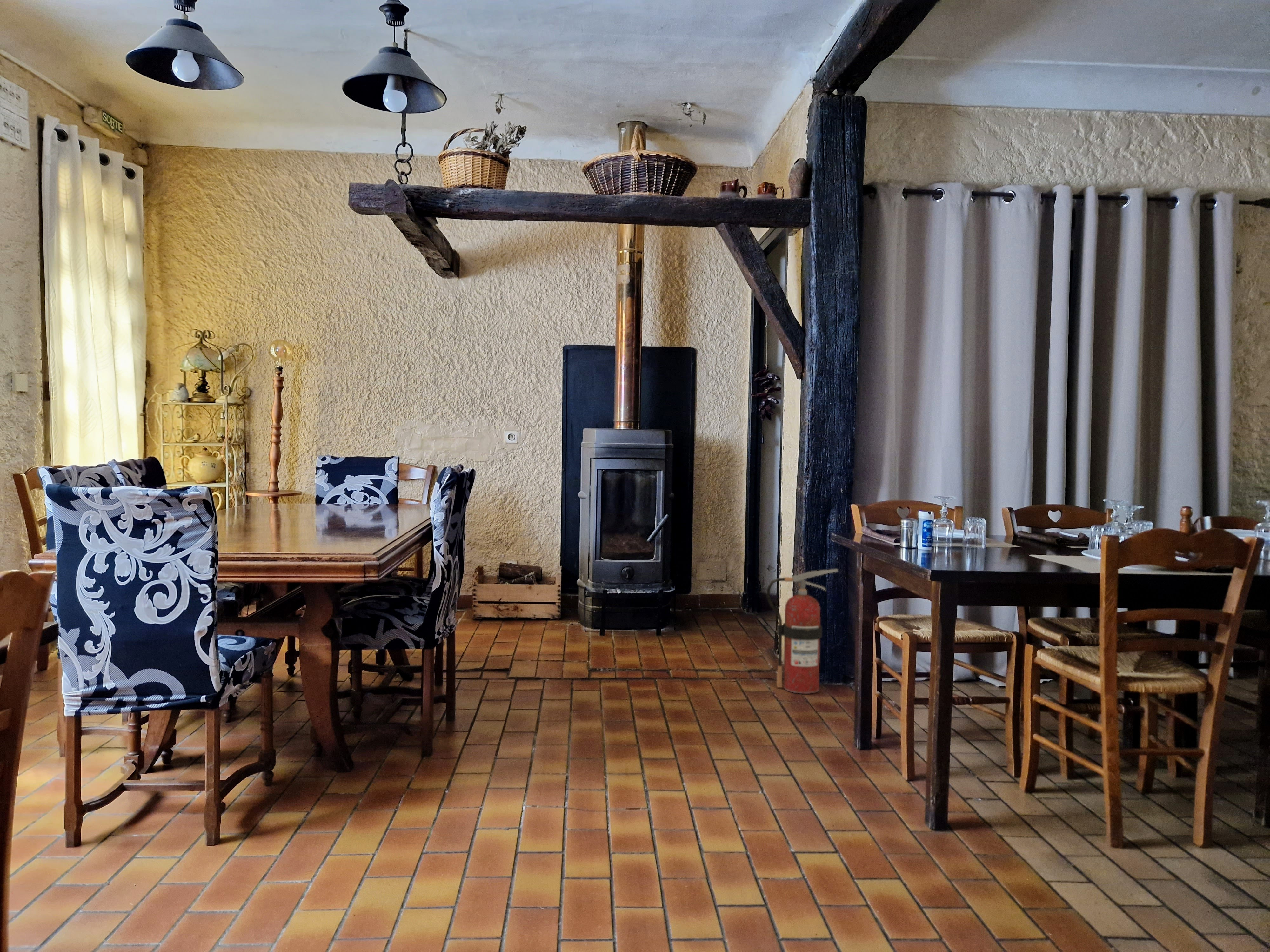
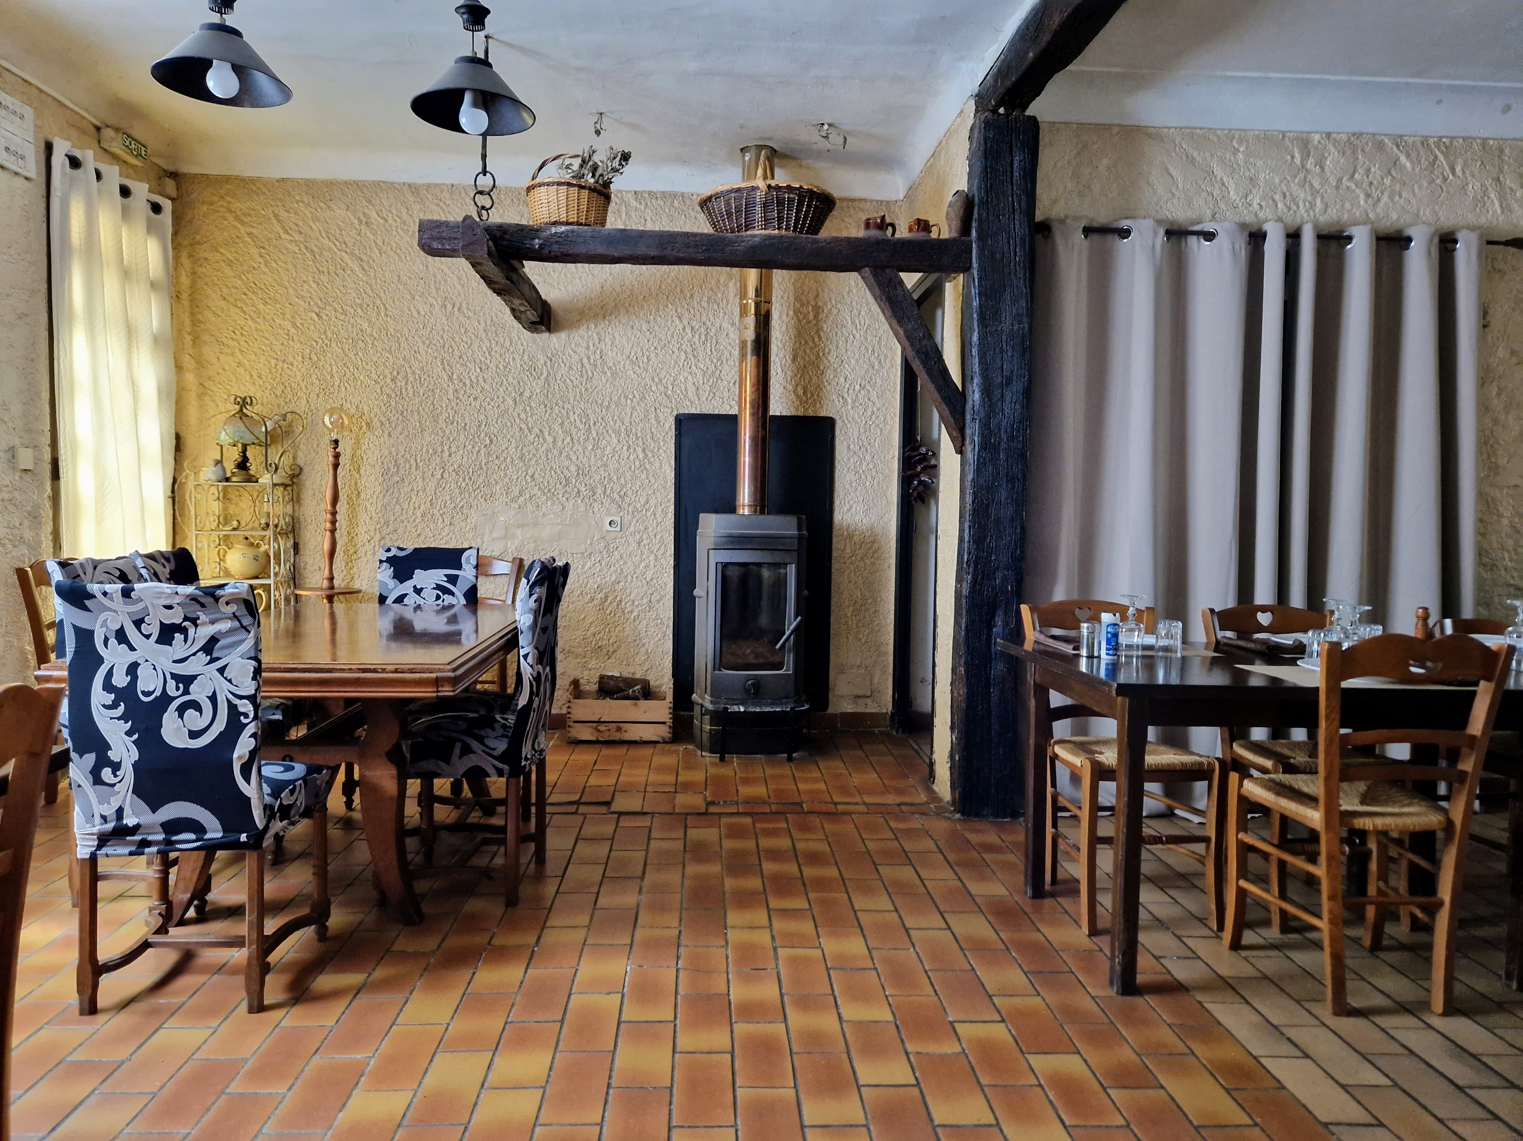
- fire extinguisher [766,569,839,694]
